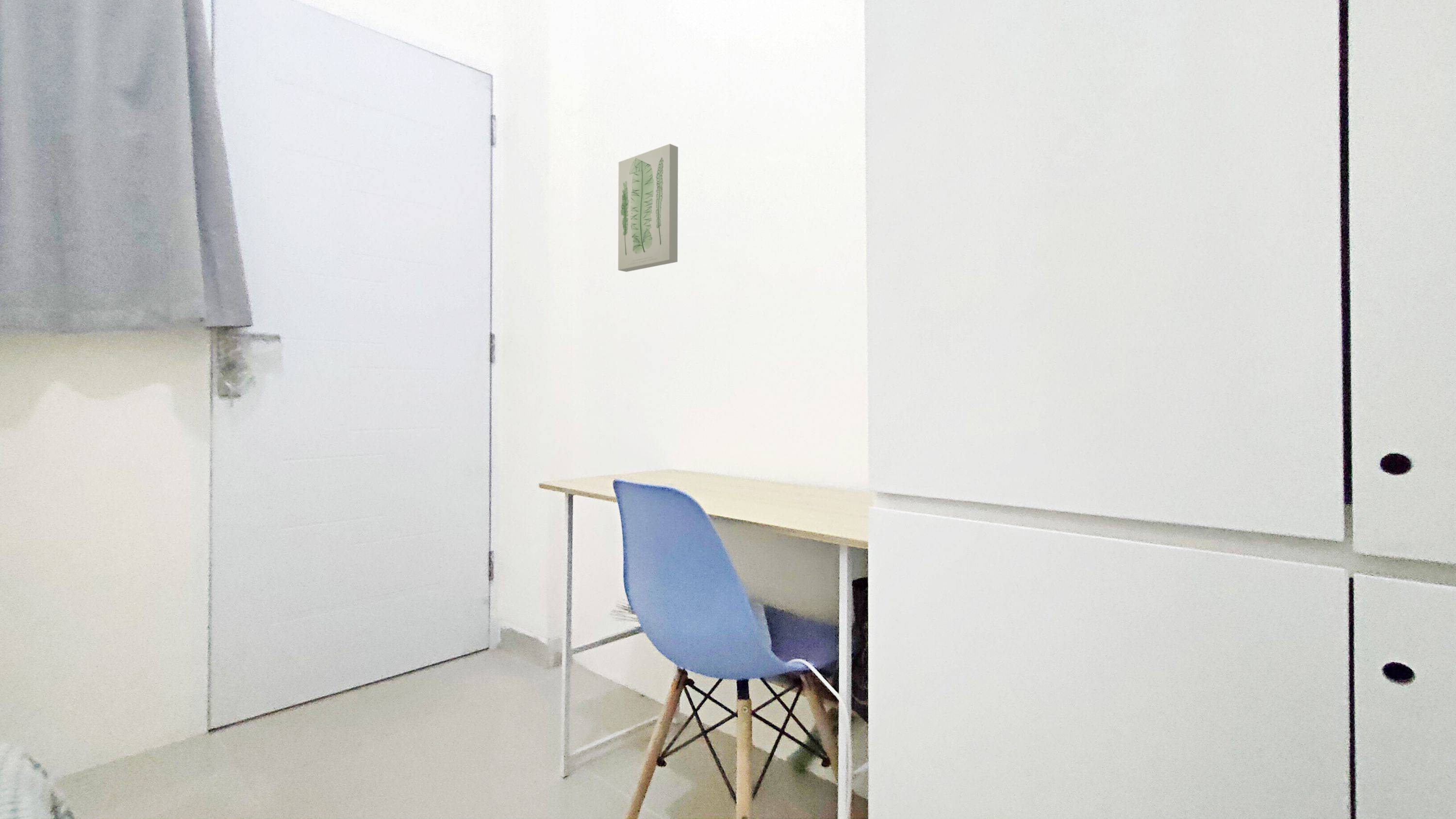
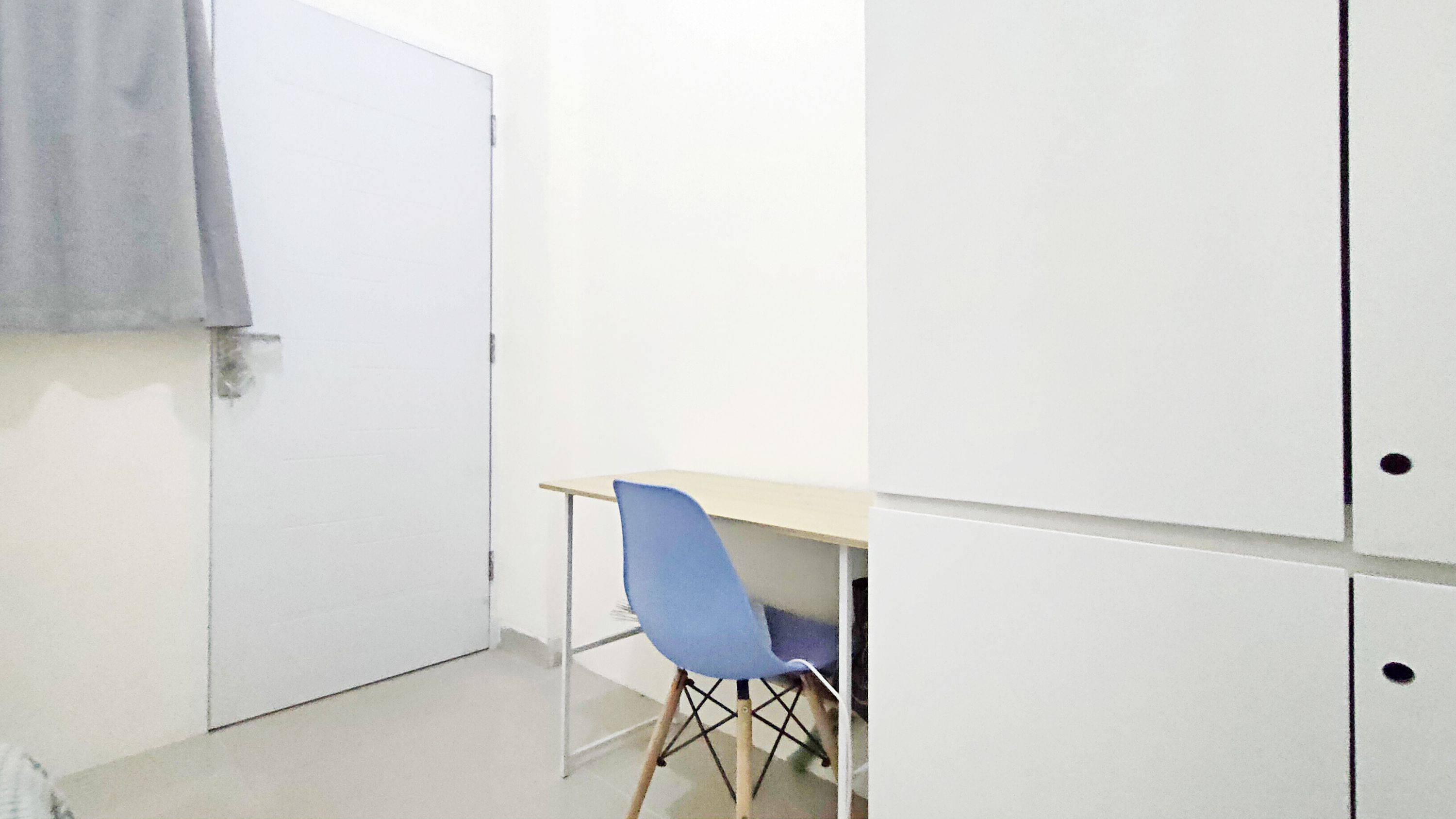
- wall art [618,143,678,272]
